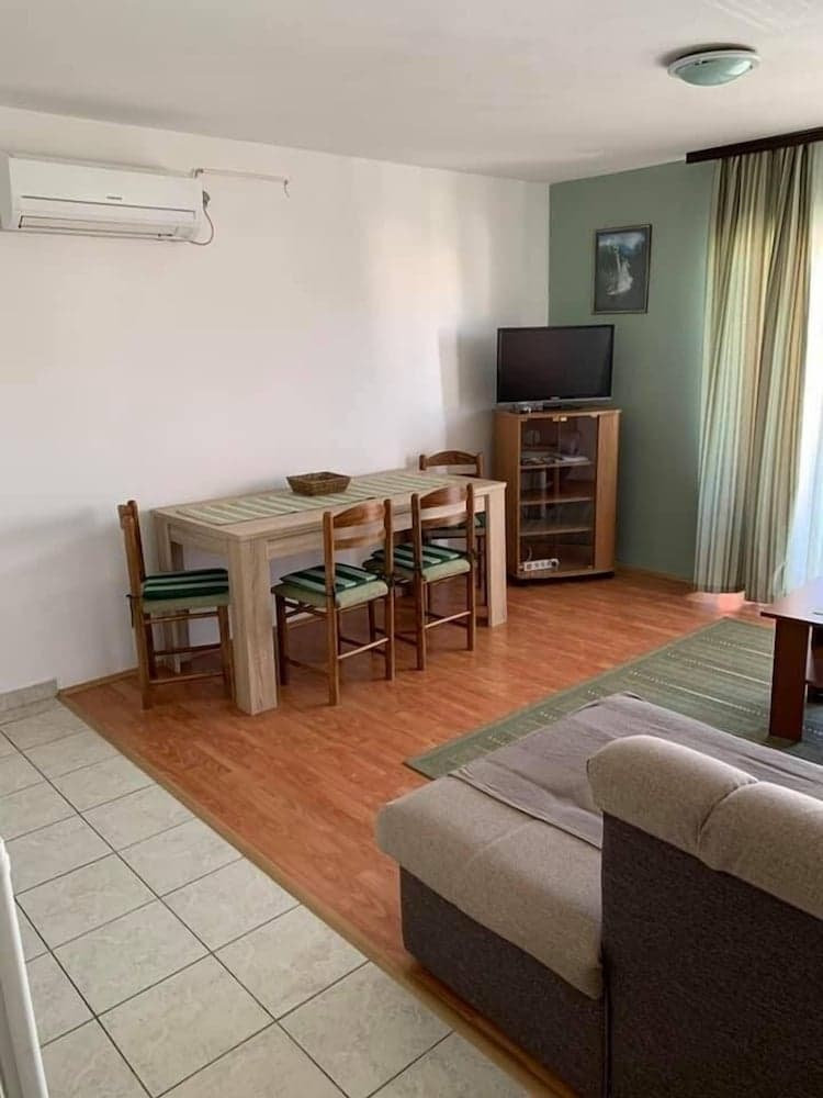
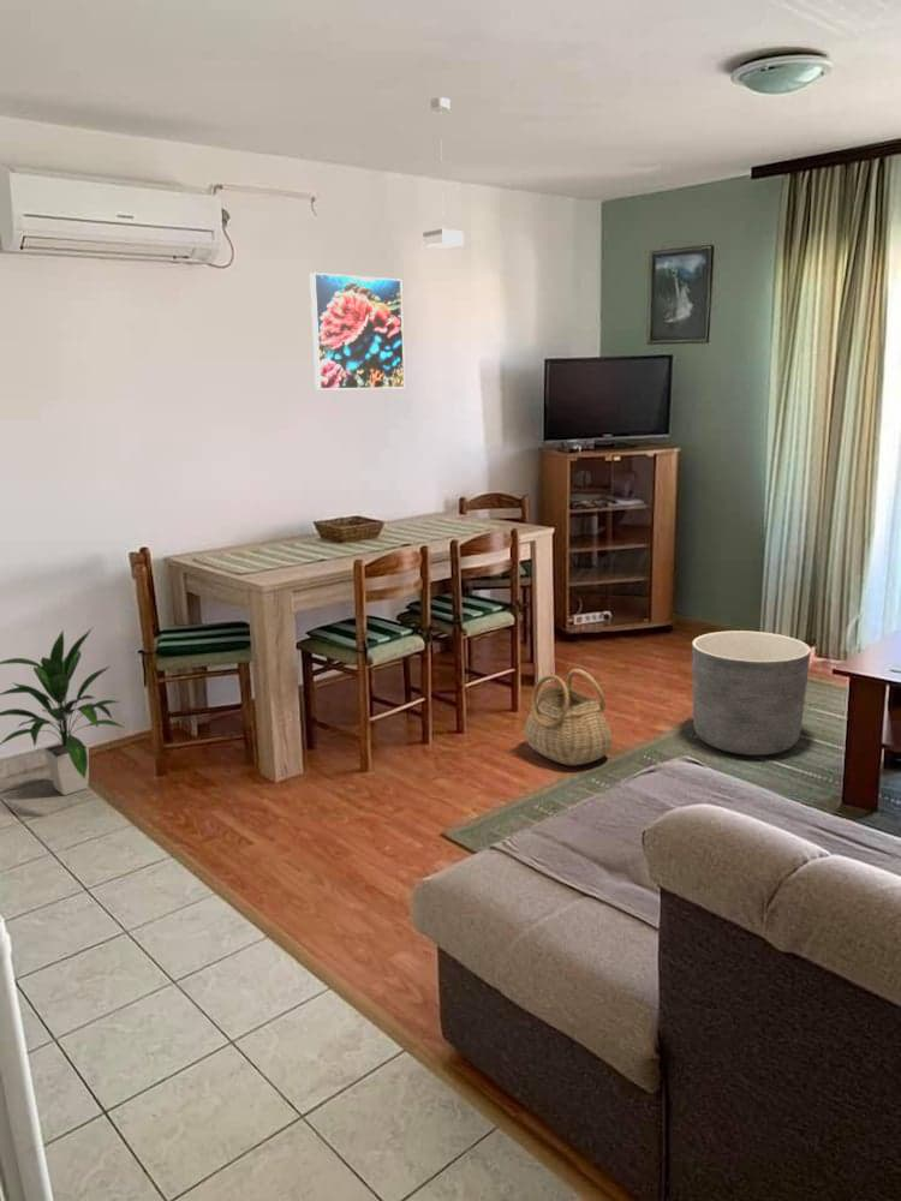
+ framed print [309,271,406,392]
+ basket [524,668,614,766]
+ planter [691,629,812,757]
+ pendant lamp [422,96,465,250]
+ indoor plant [0,628,126,796]
